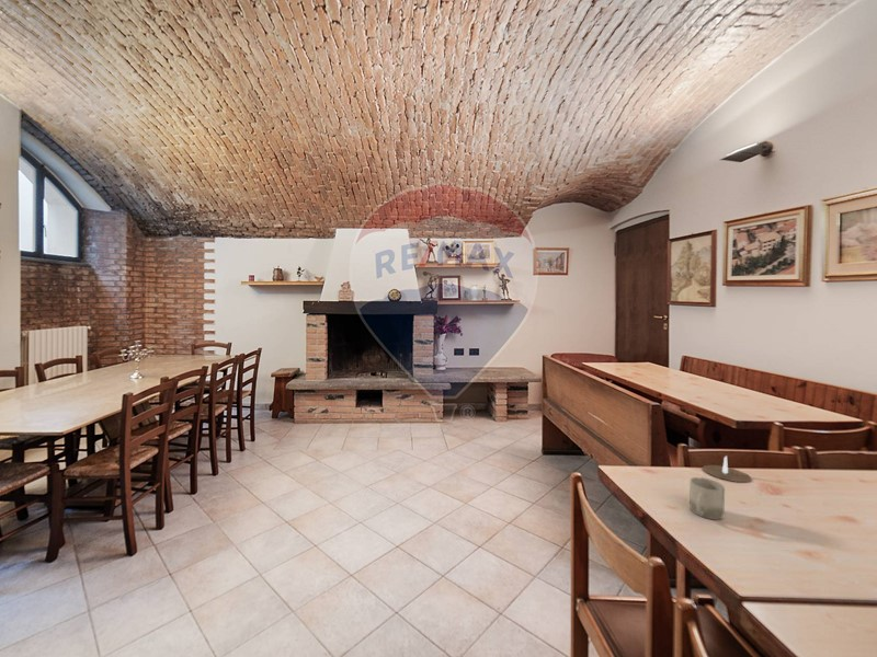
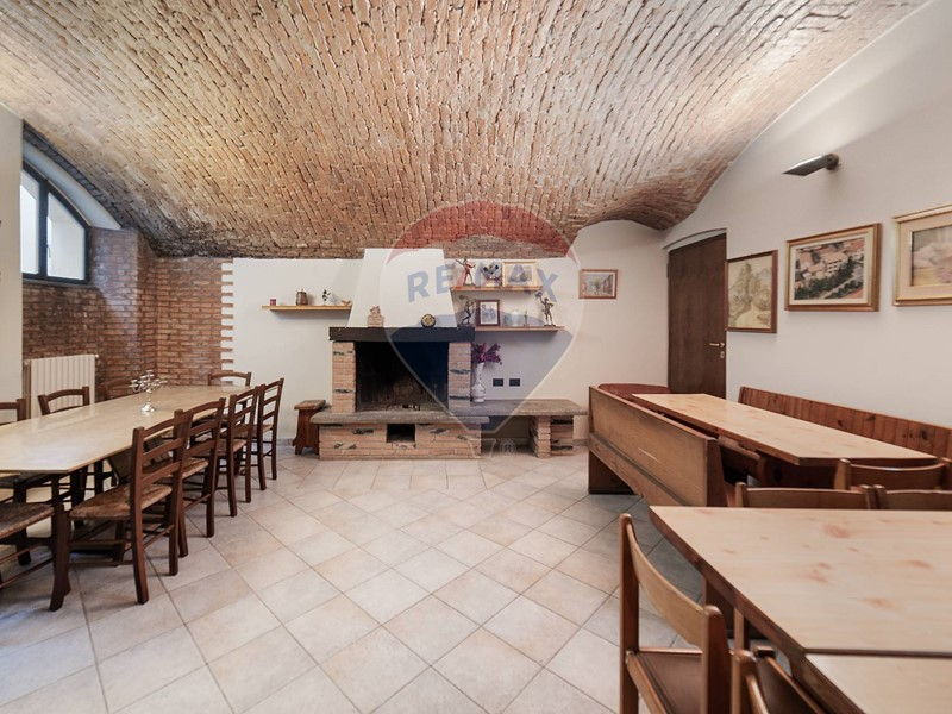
- cup [688,476,726,520]
- candle [702,454,752,483]
